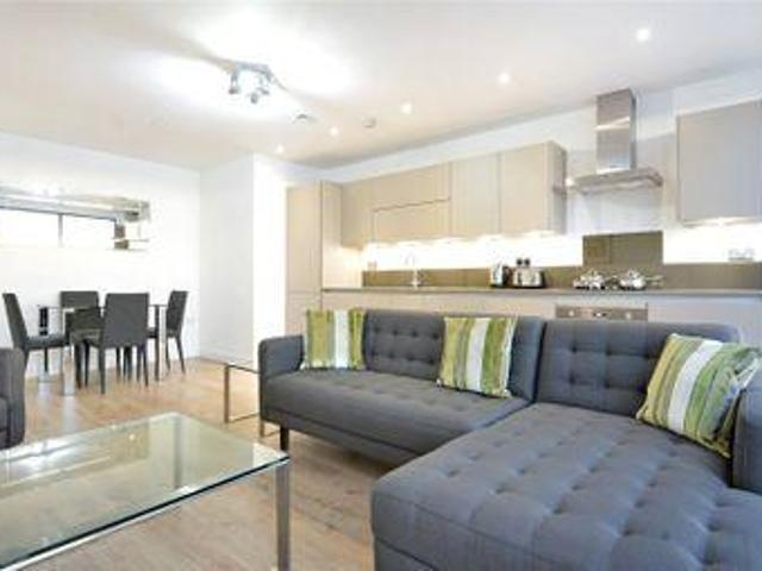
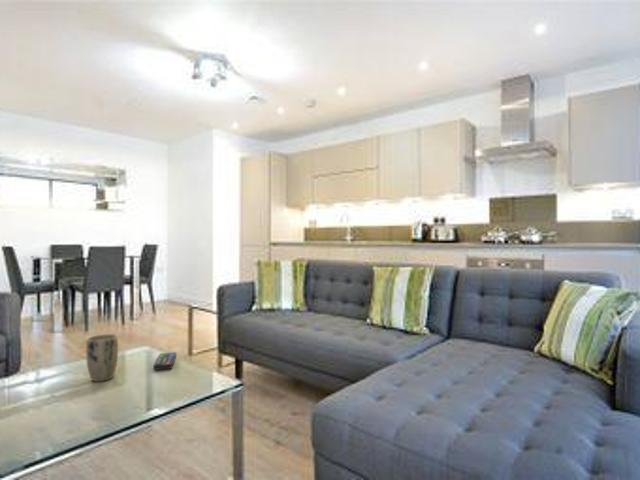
+ plant pot [85,333,119,383]
+ remote control [152,352,177,371]
